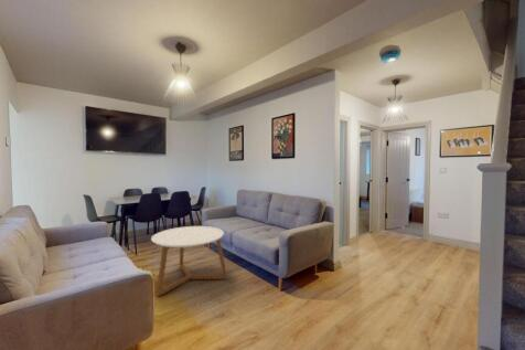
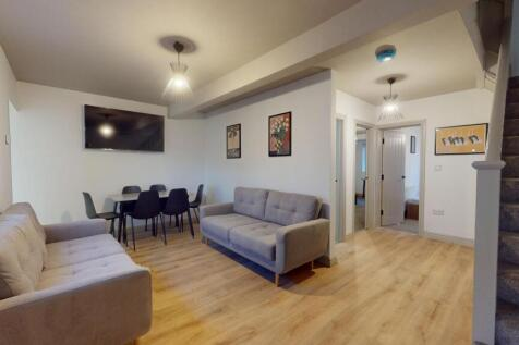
- coffee table [150,225,228,296]
